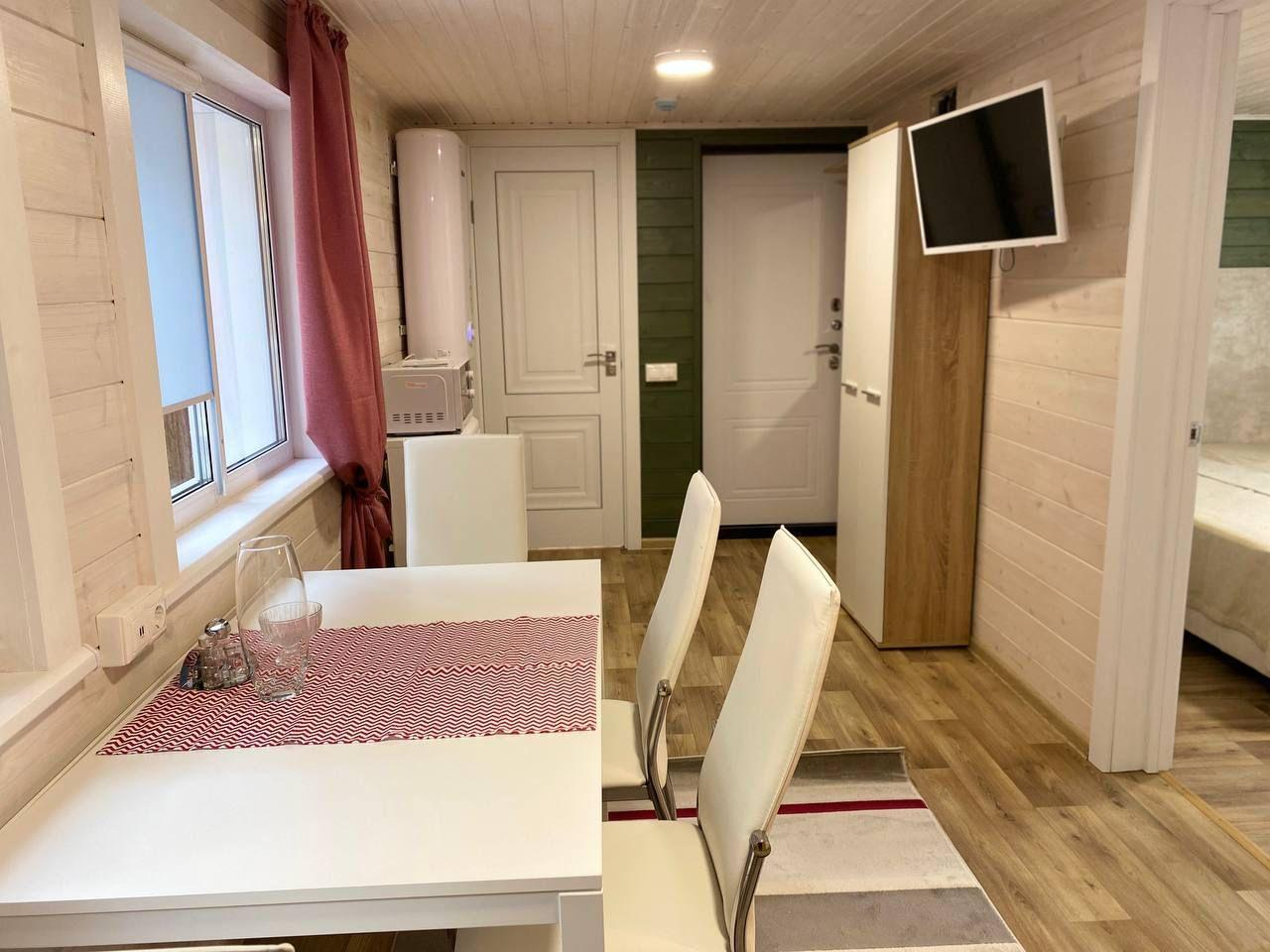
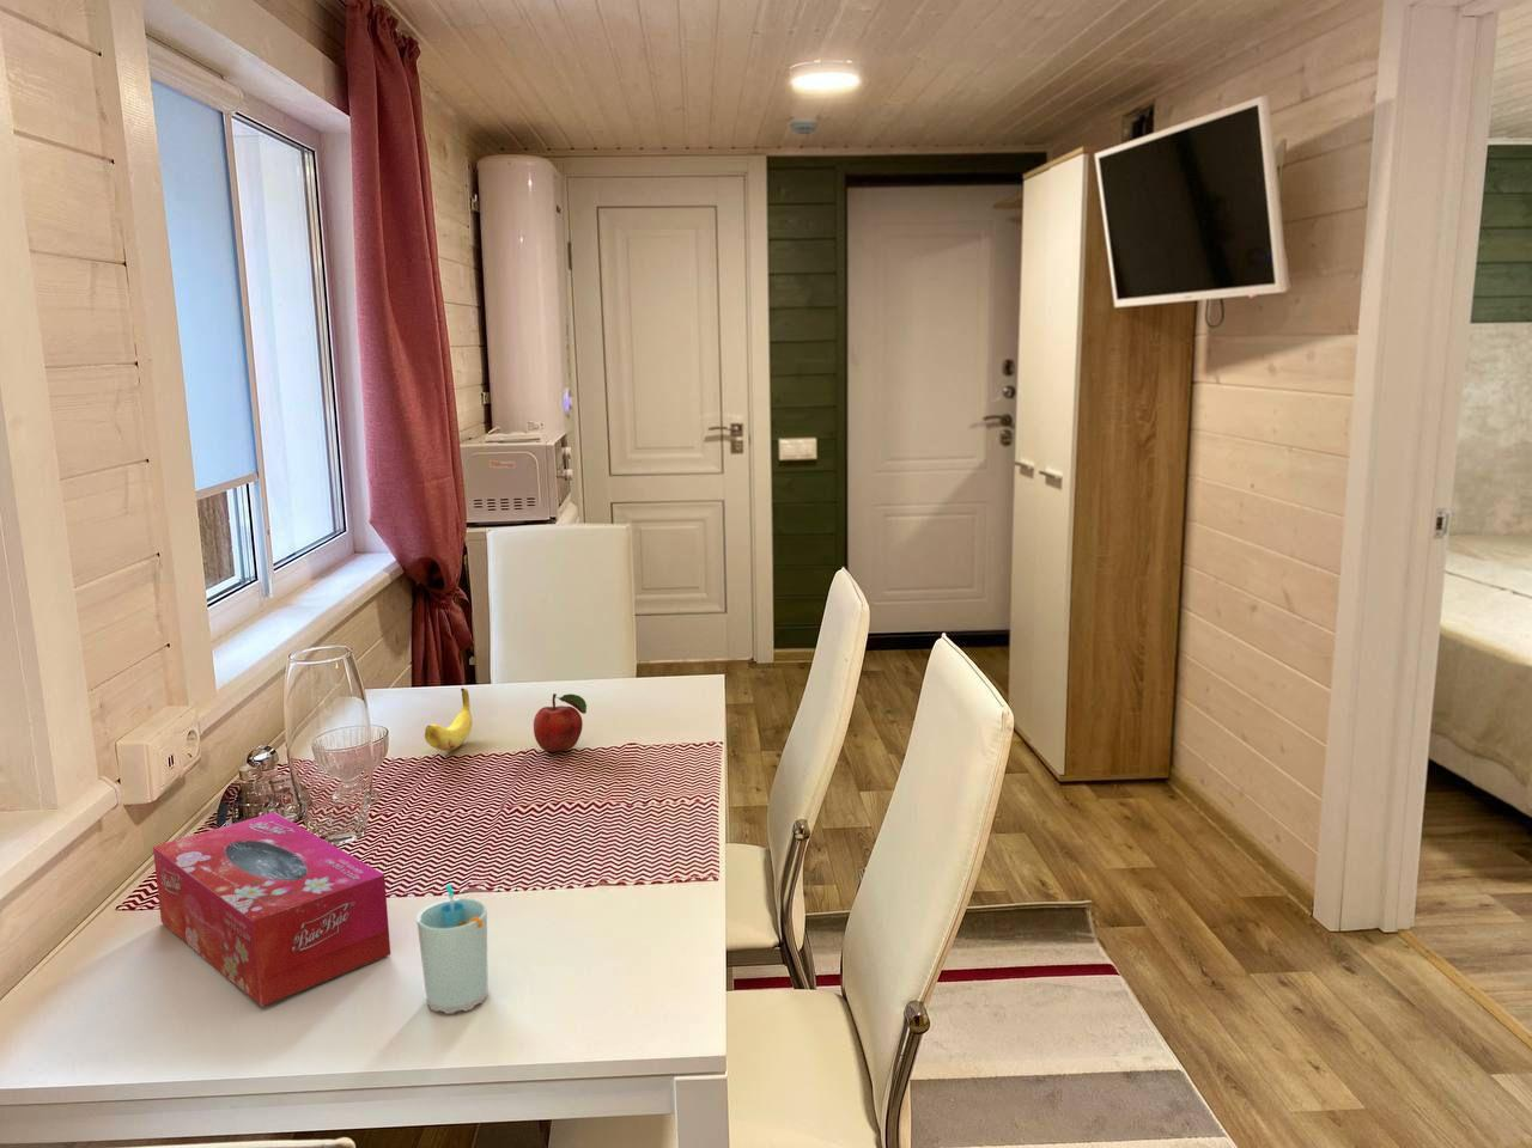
+ fruit [533,692,587,752]
+ tissue box [152,810,391,1007]
+ cup [415,883,490,1015]
+ banana [423,687,474,752]
